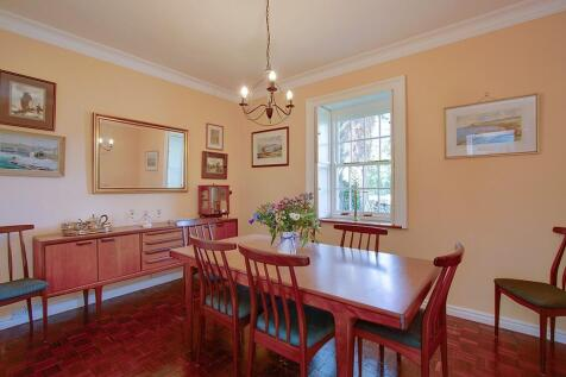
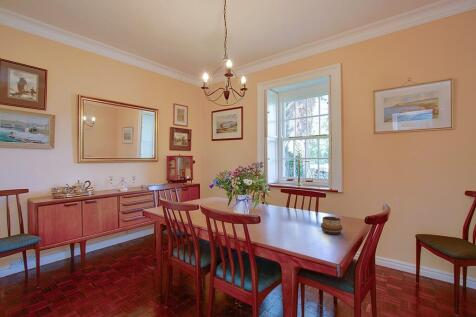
+ decorative bowl [320,215,344,235]
